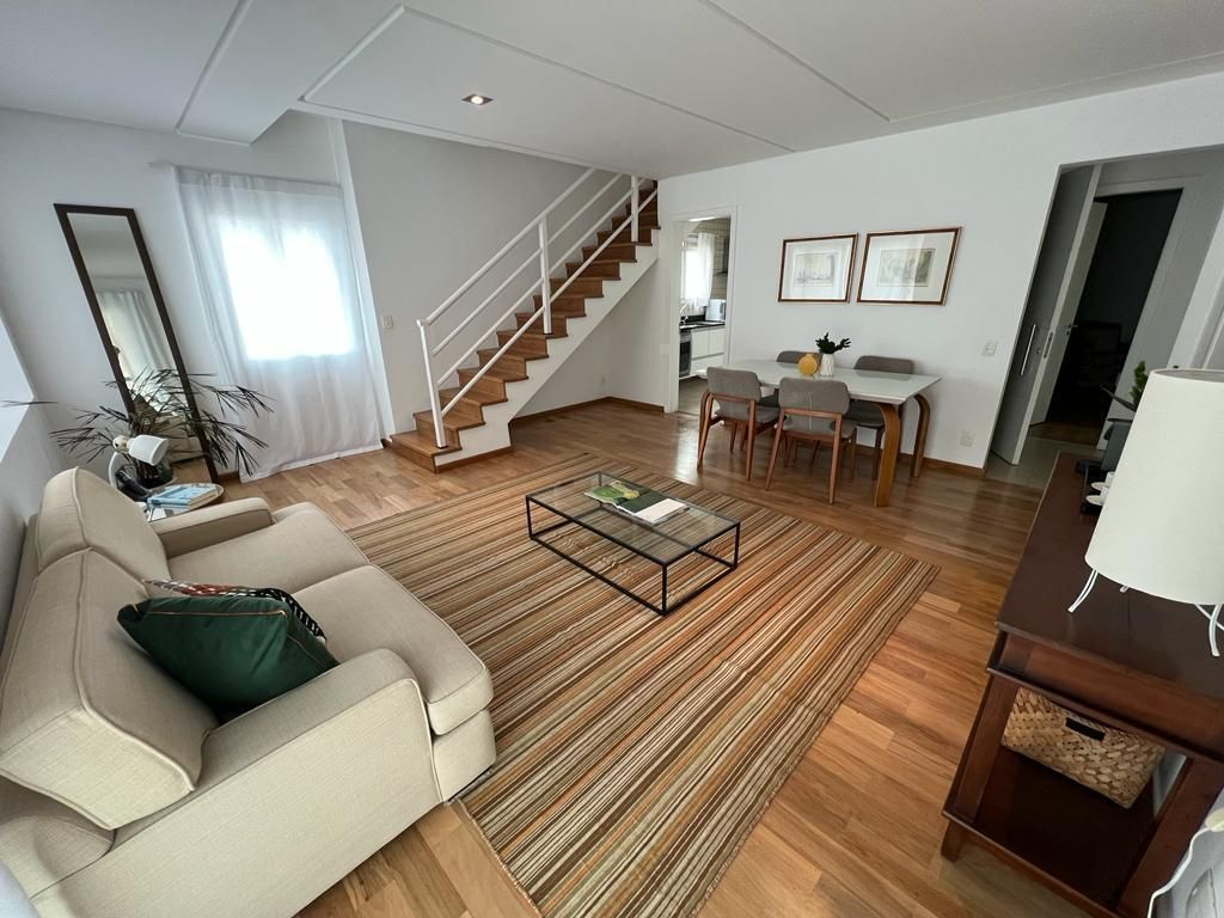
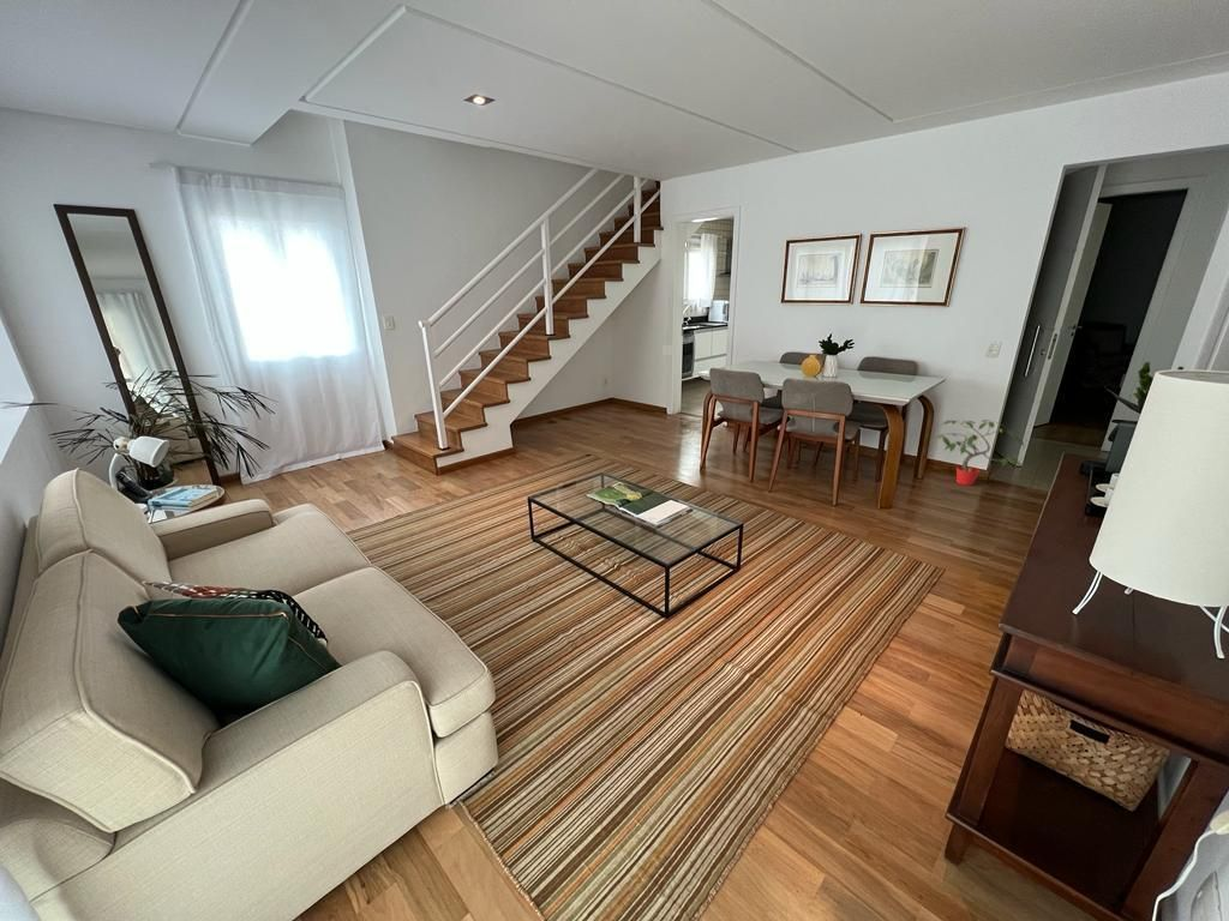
+ potted plant [928,419,1027,487]
